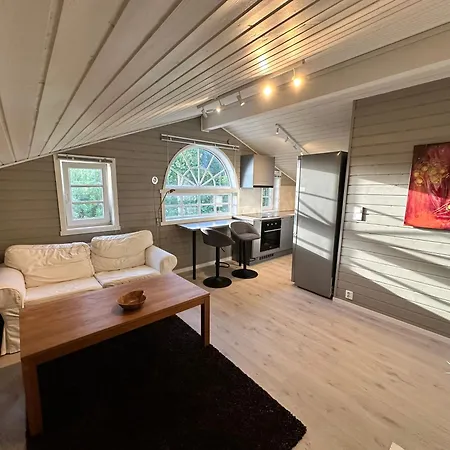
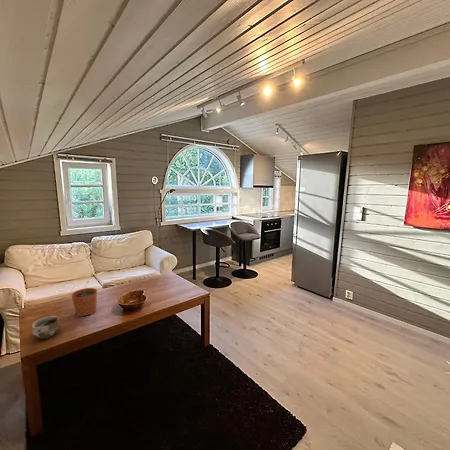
+ plant pot [71,281,98,318]
+ ceramic bowl [31,315,61,340]
